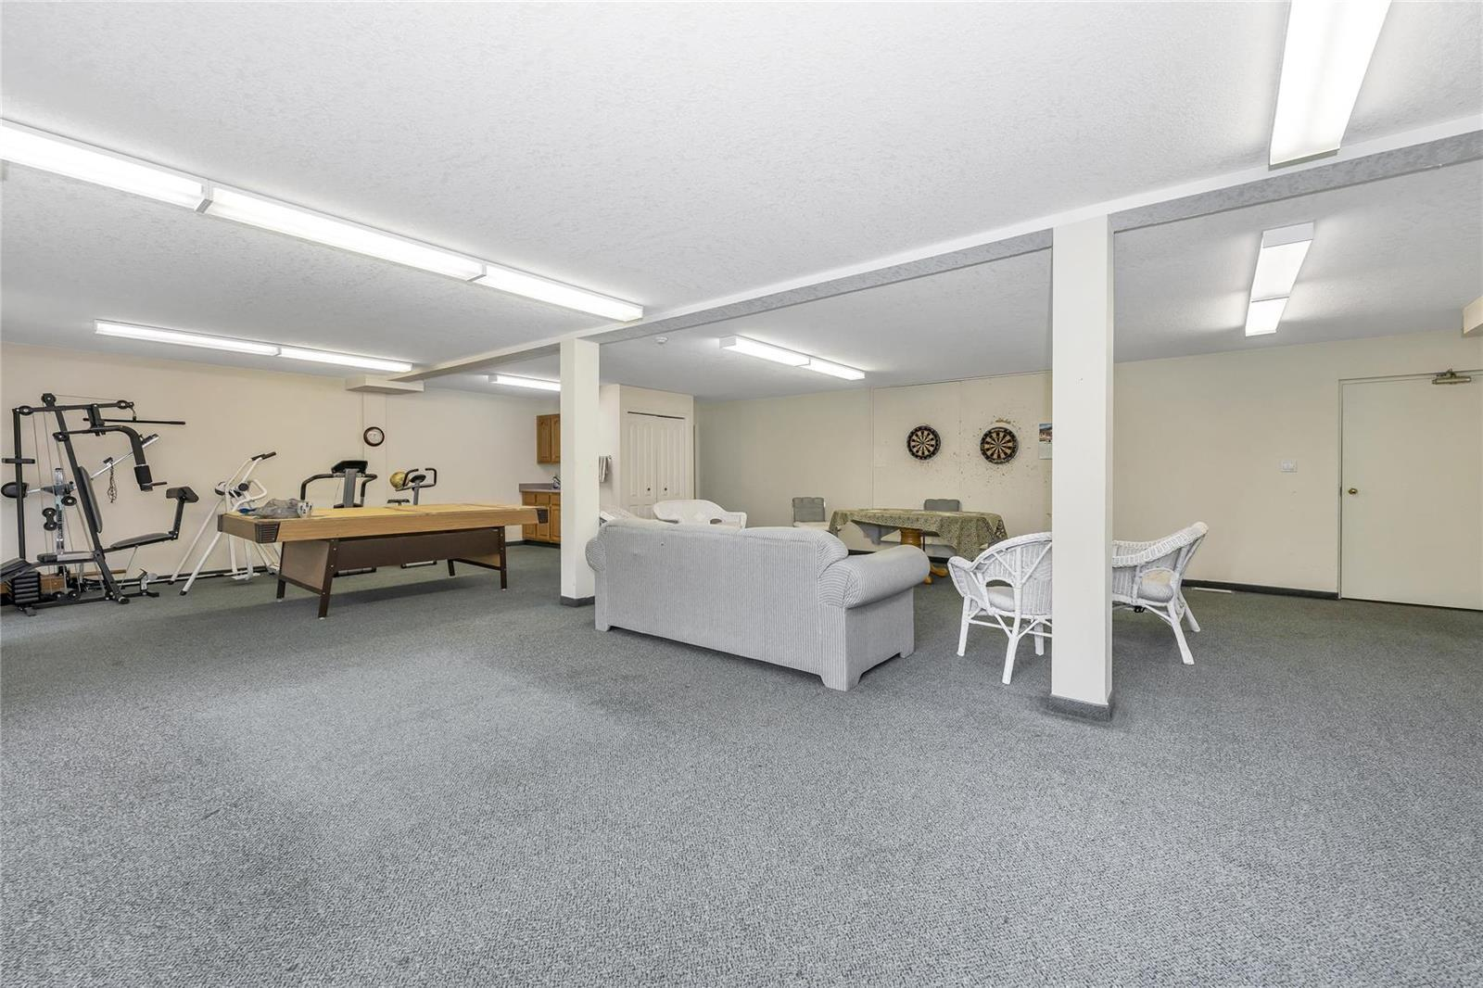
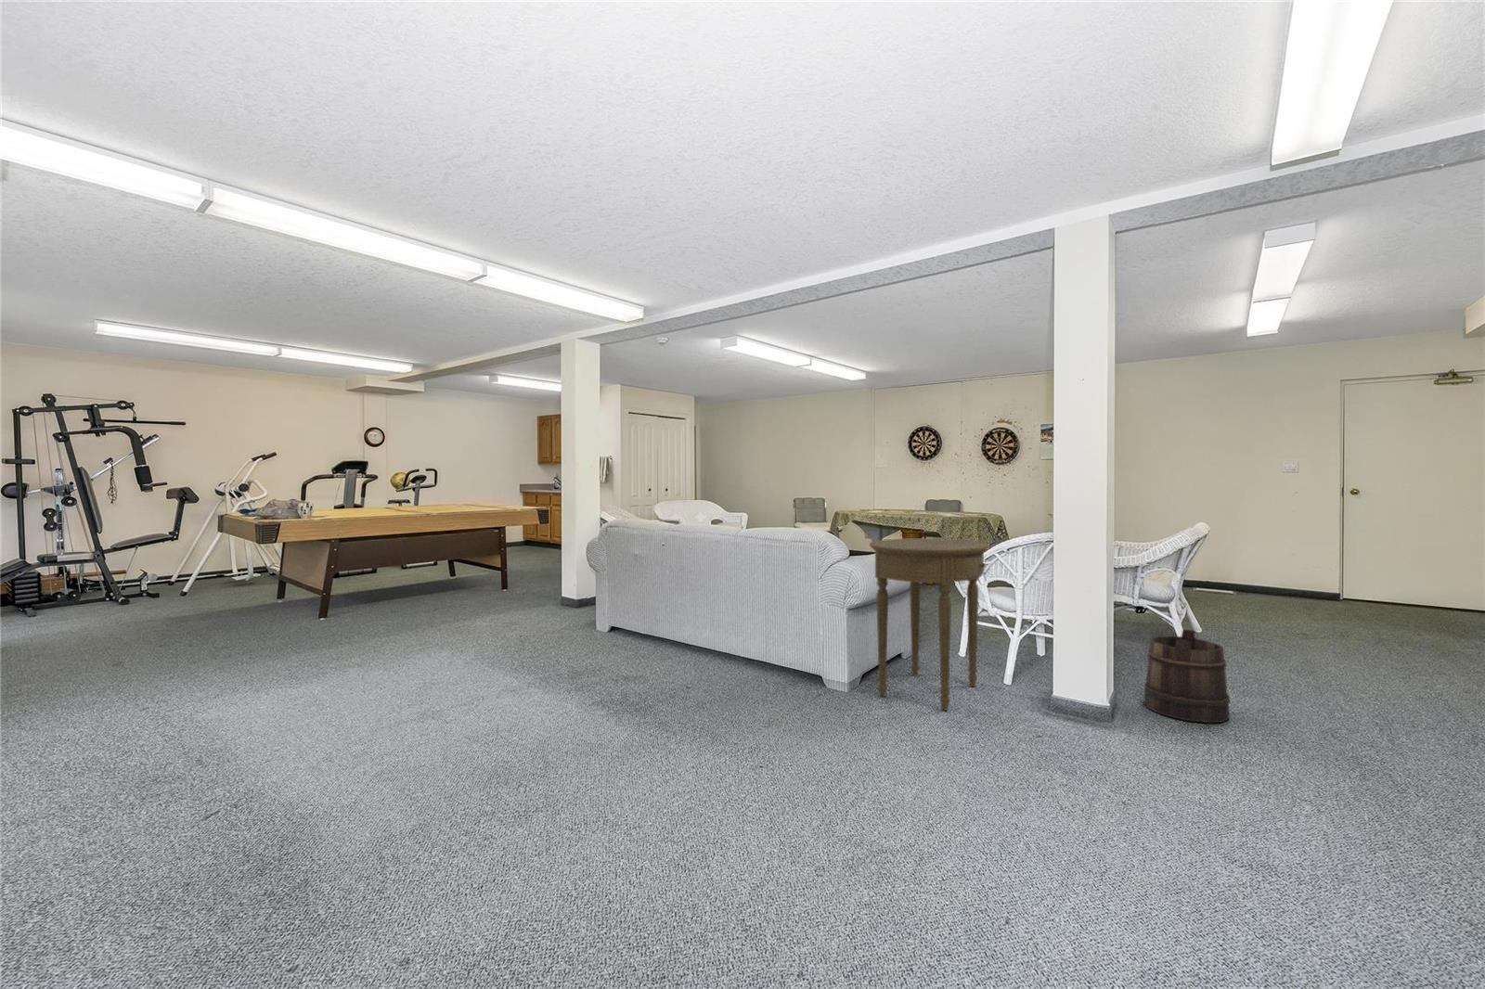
+ bucket [1143,628,1232,724]
+ side table [869,538,990,712]
